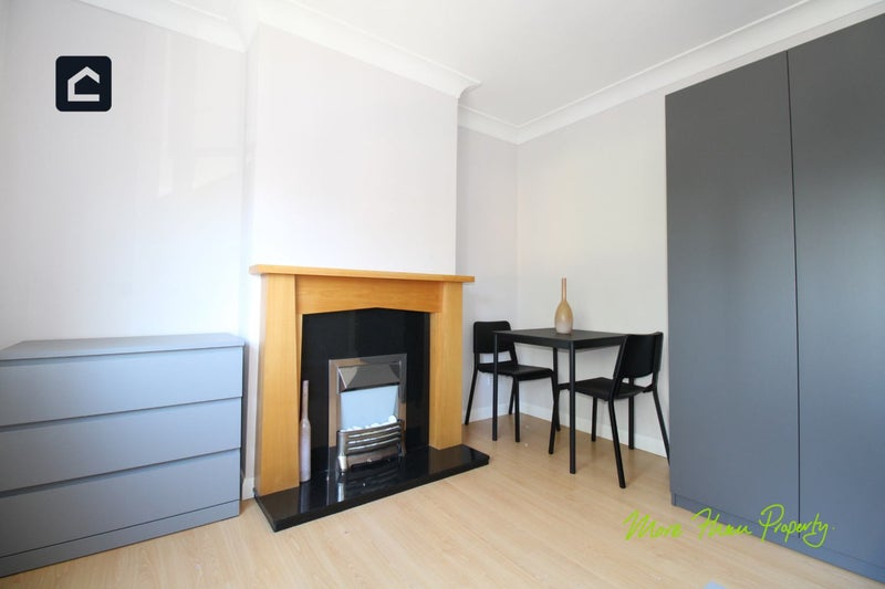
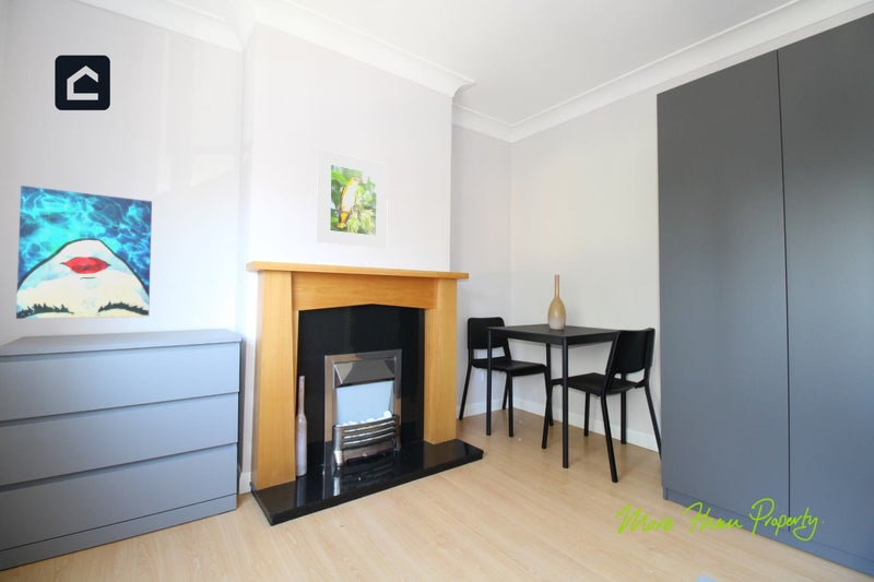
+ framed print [316,149,389,249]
+ wall art [15,185,153,320]
